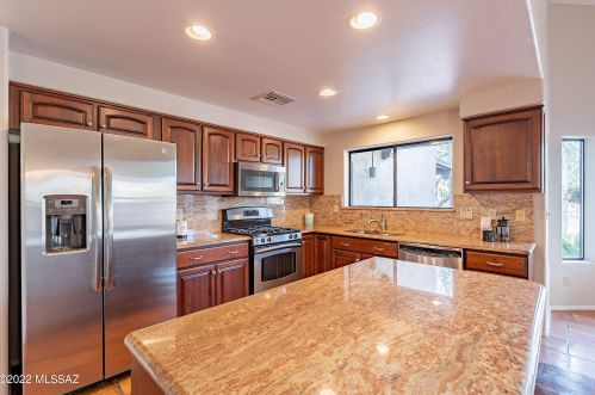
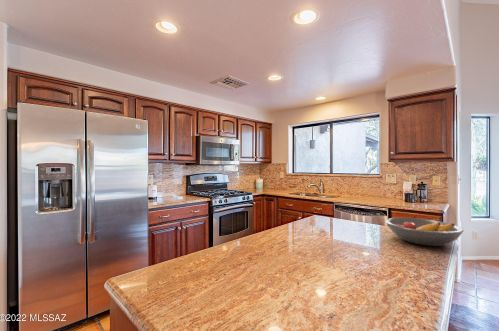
+ fruit bowl [385,216,464,247]
